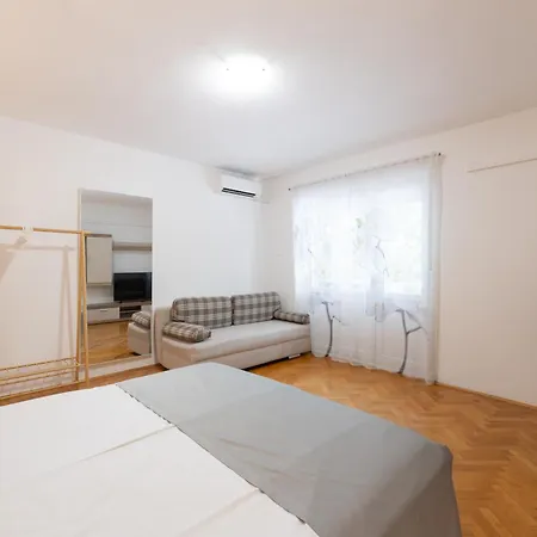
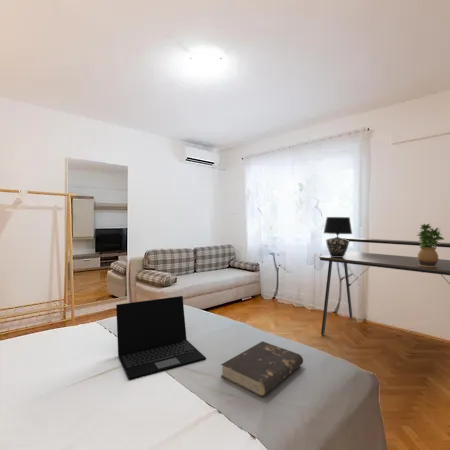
+ desk [318,237,450,336]
+ table lamp [323,216,353,257]
+ laptop [115,295,207,381]
+ potted plant [416,223,445,267]
+ book [220,341,304,397]
